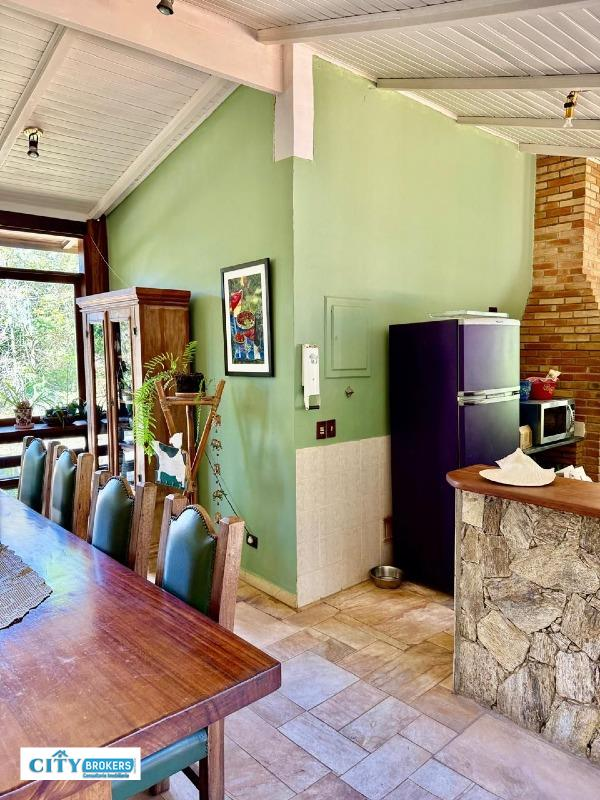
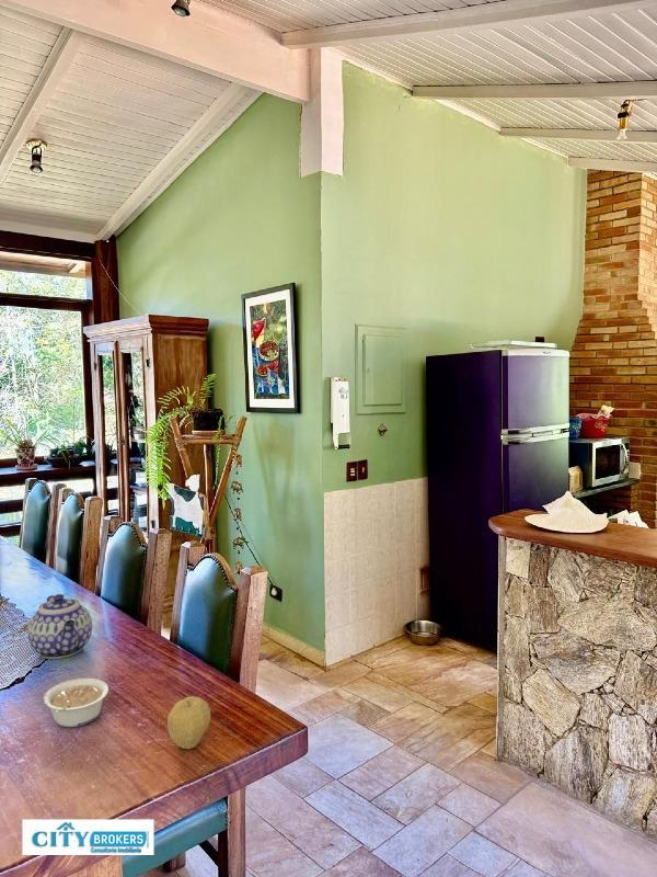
+ legume [43,677,110,728]
+ teapot [26,593,93,660]
+ fruit [166,695,211,750]
